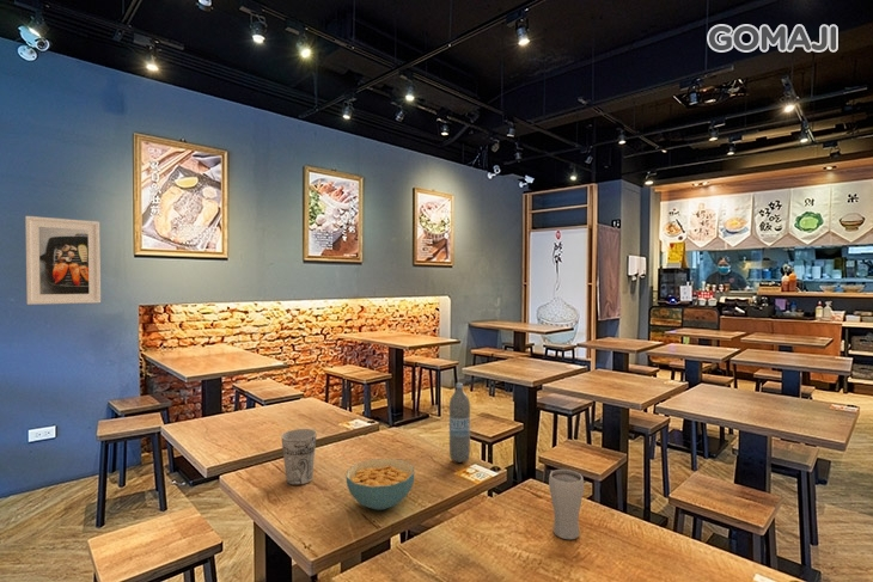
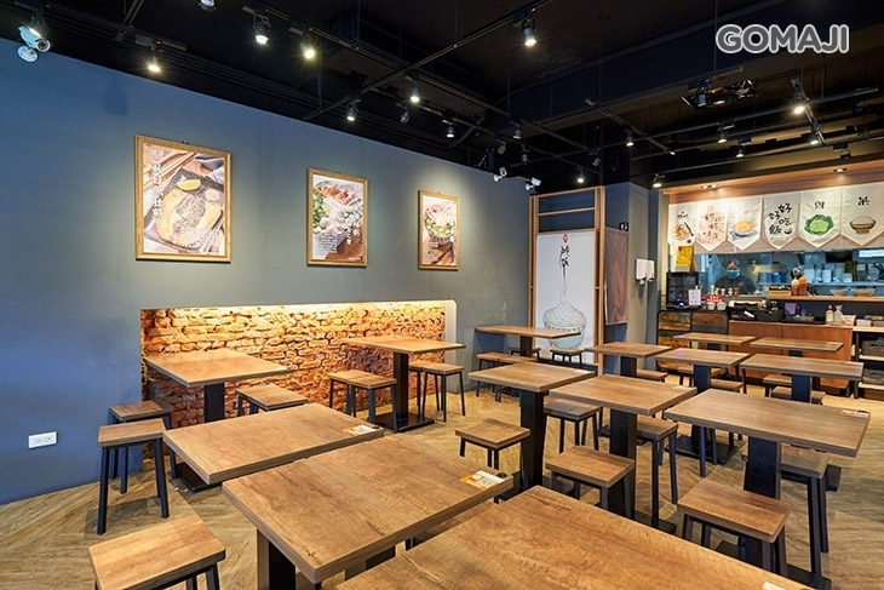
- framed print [24,215,102,306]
- cereal bowl [344,458,416,511]
- drinking glass [548,468,585,540]
- water bottle [448,381,471,464]
- cup [280,428,318,486]
